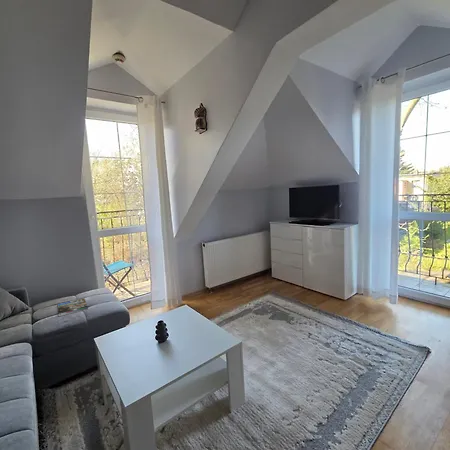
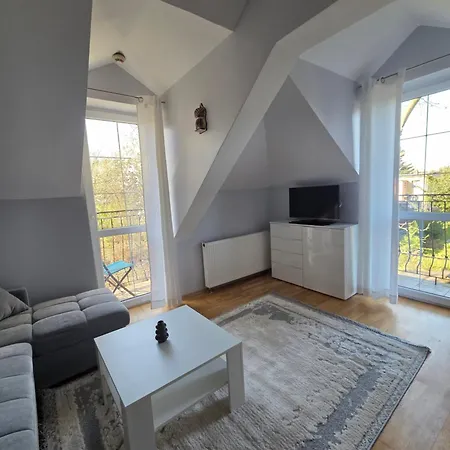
- magazine [57,297,89,317]
